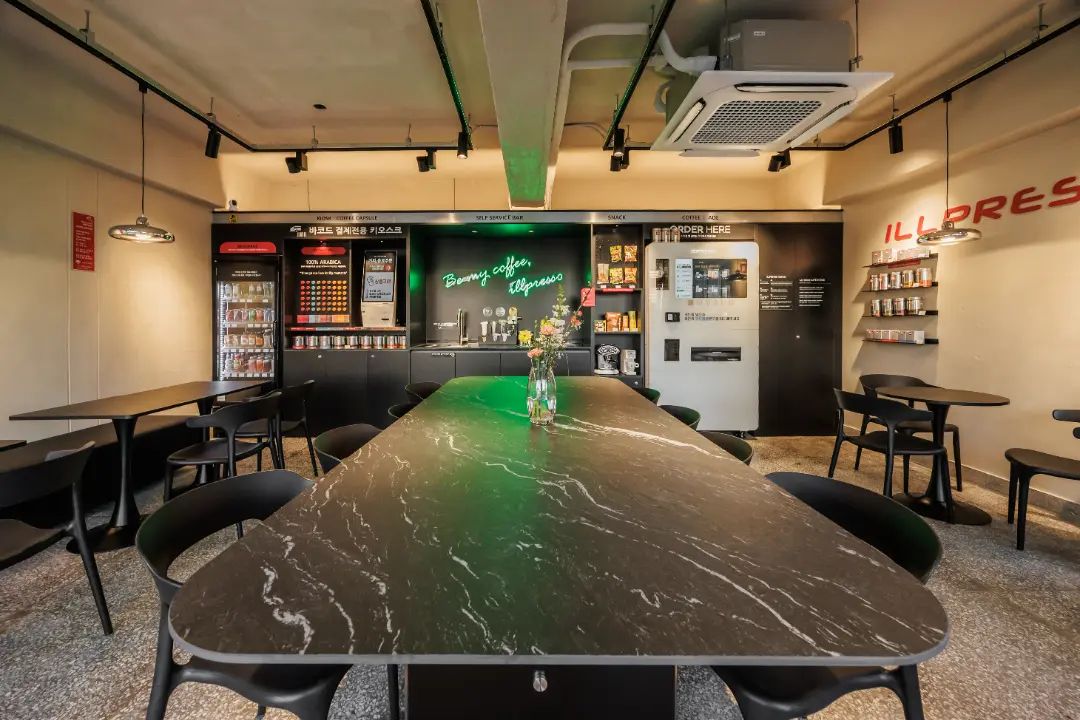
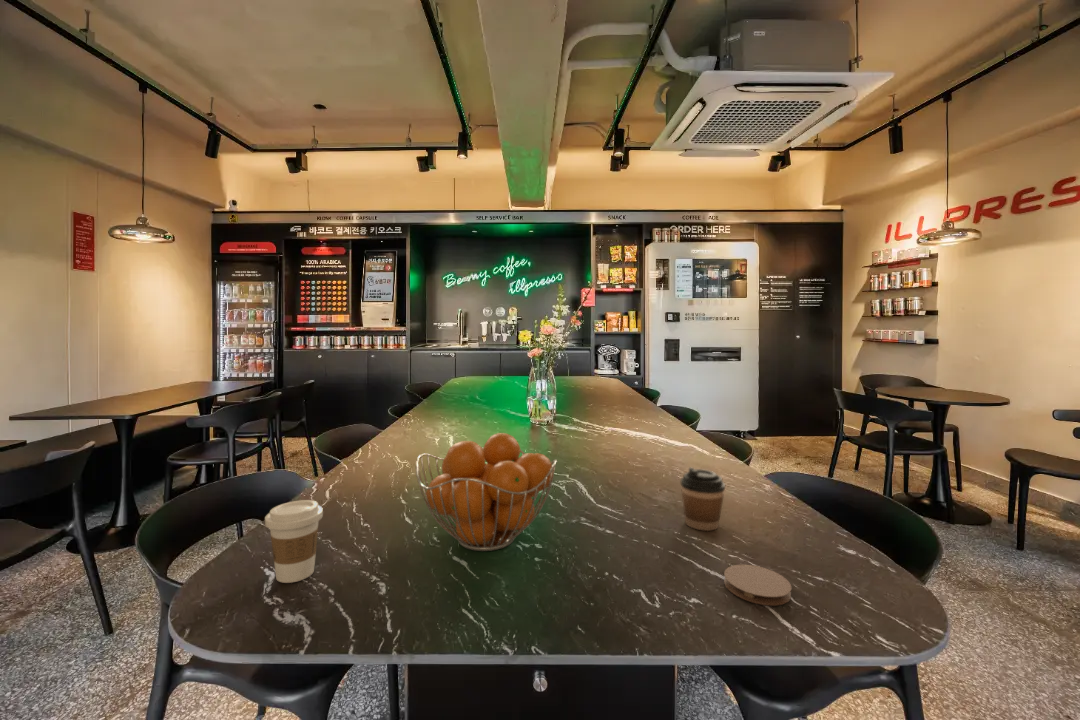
+ fruit basket [415,432,558,552]
+ coffee cup [679,466,726,532]
+ coaster [723,564,792,606]
+ coffee cup [264,499,324,584]
